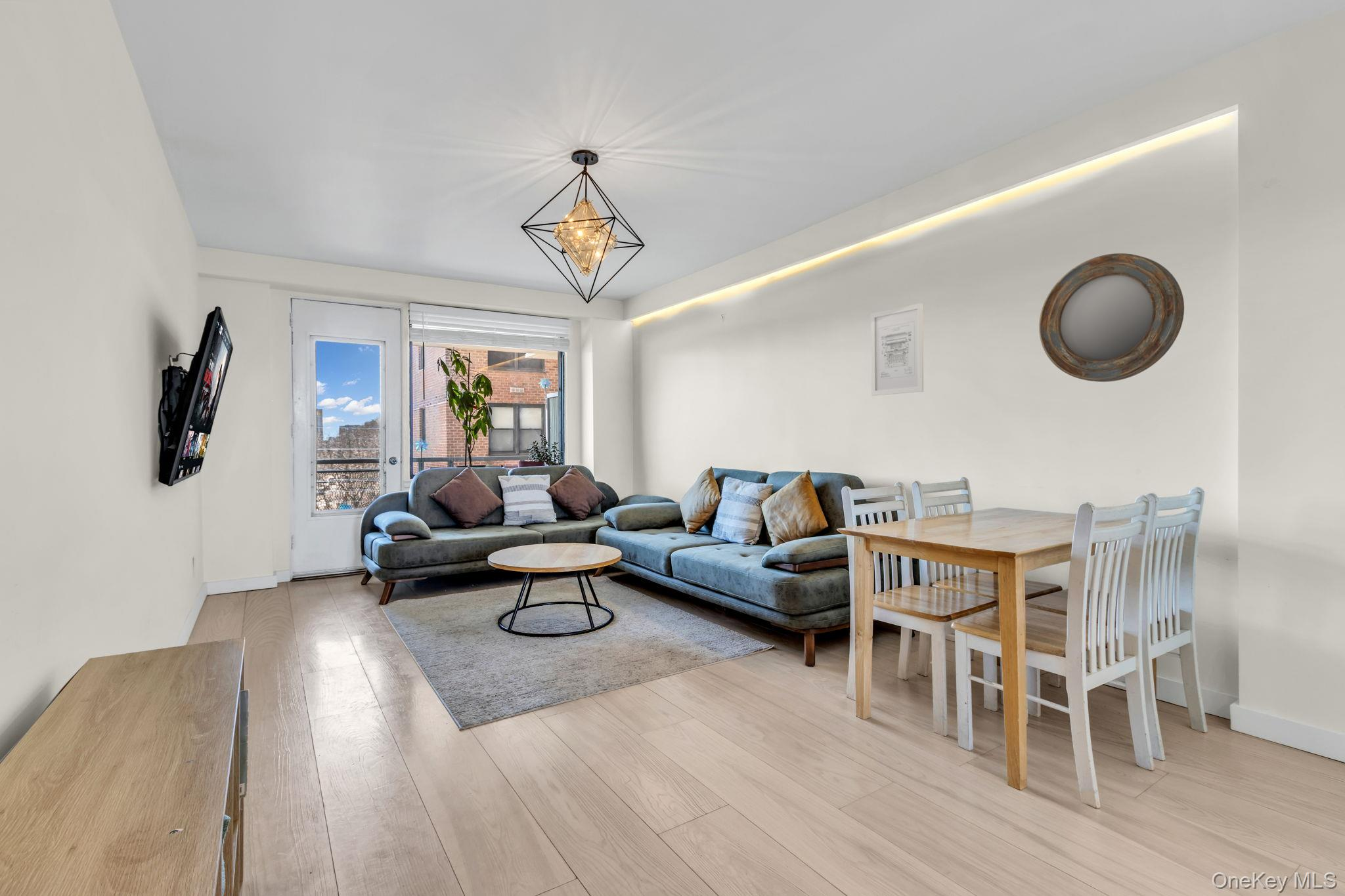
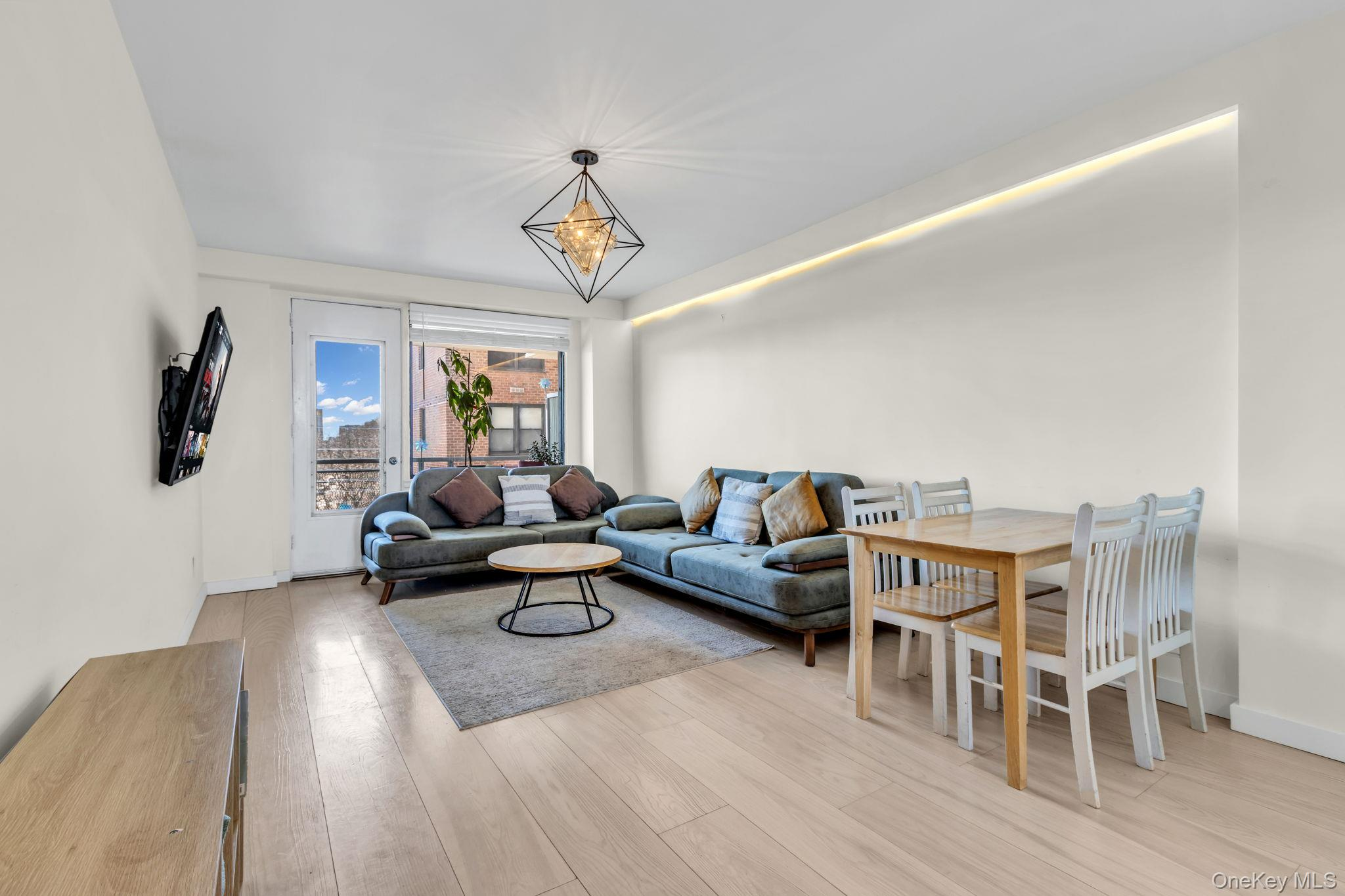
- wall art [870,303,924,396]
- home mirror [1038,253,1185,383]
